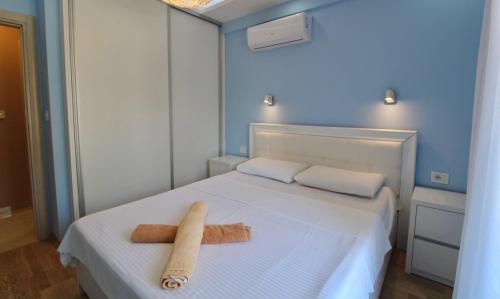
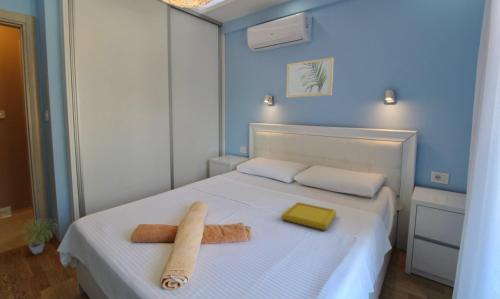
+ serving tray [280,201,338,232]
+ potted plant [19,217,58,255]
+ wall art [285,57,335,99]
